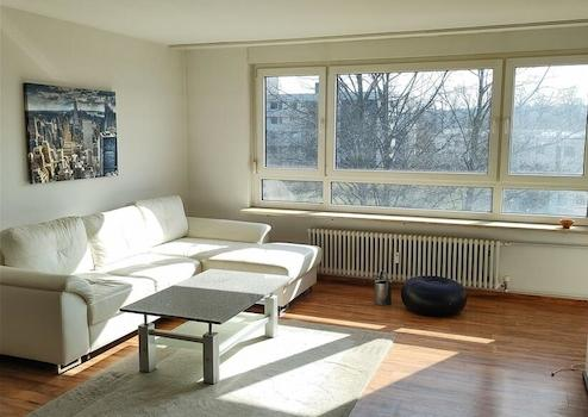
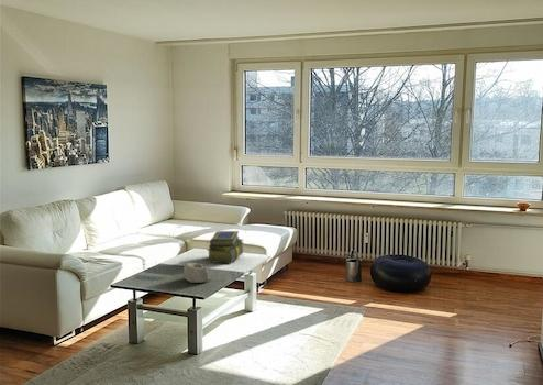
+ stack of books [206,230,244,265]
+ decorative bowl [182,262,210,284]
